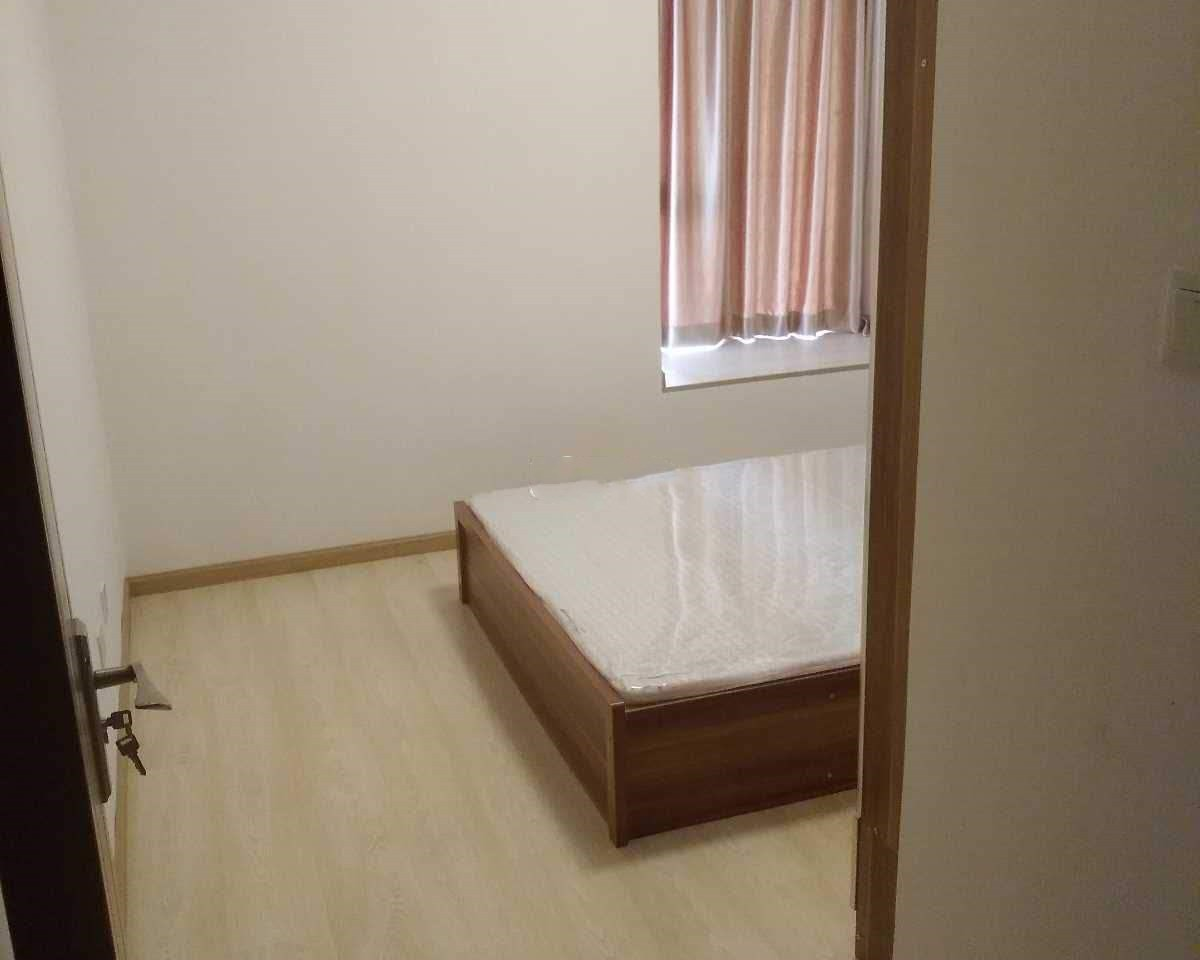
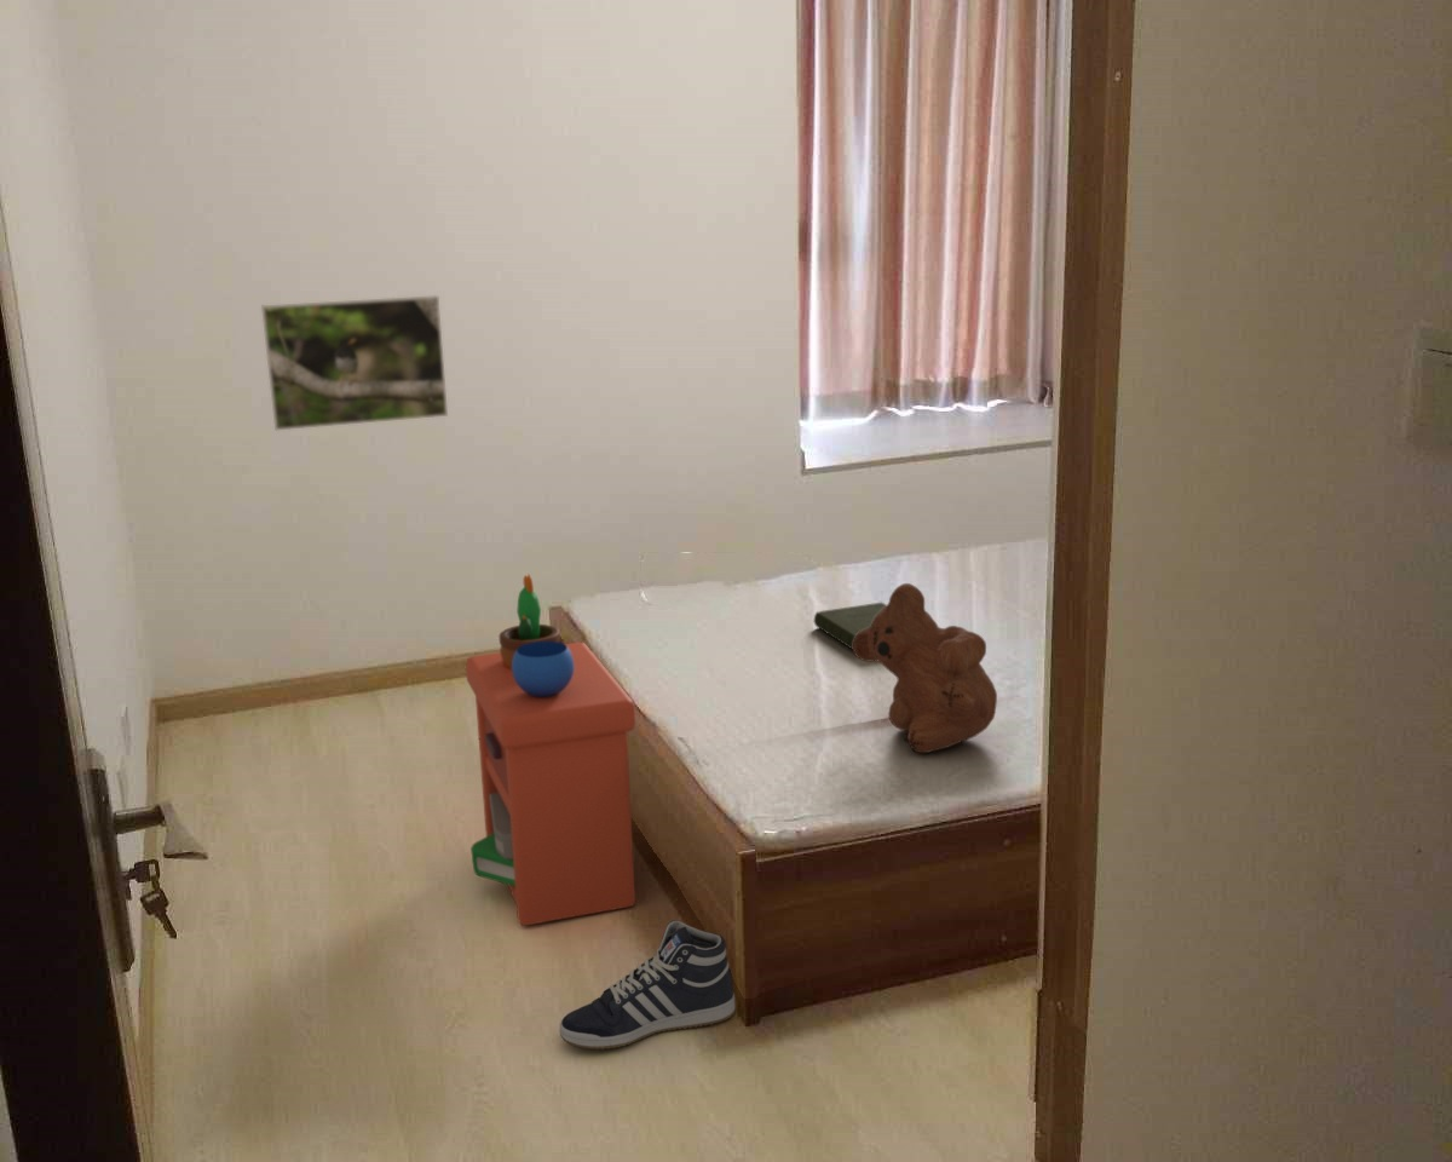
+ nightstand [465,574,636,926]
+ book [812,602,888,651]
+ sneaker [558,920,737,1051]
+ teddy bear [852,582,998,754]
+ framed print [260,294,449,431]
